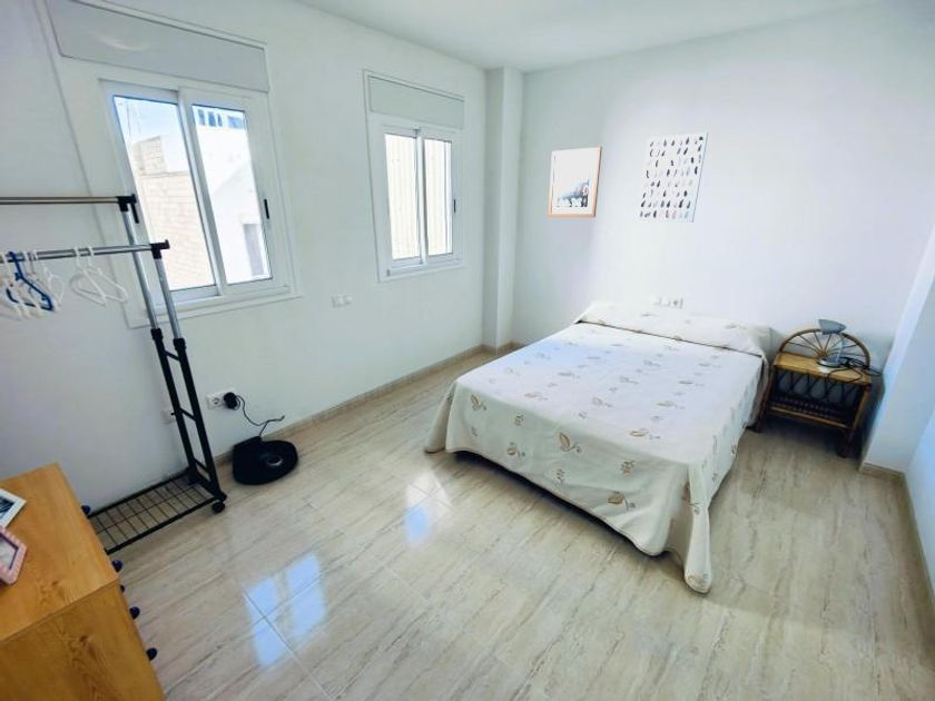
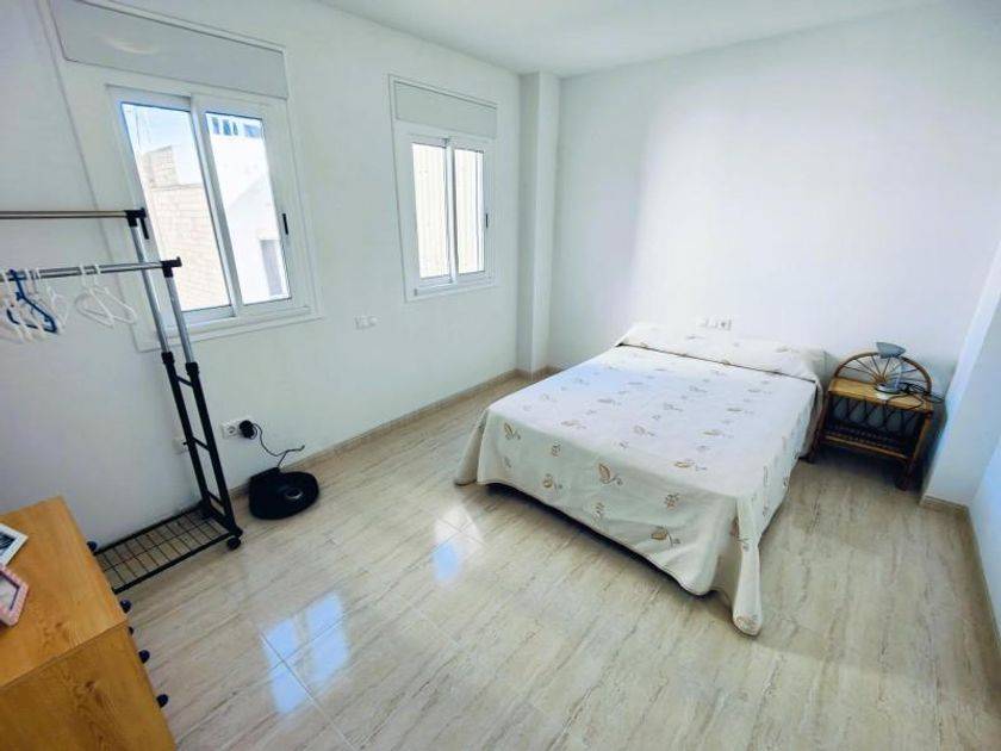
- wall art [548,146,603,218]
- wall art [637,131,709,224]
